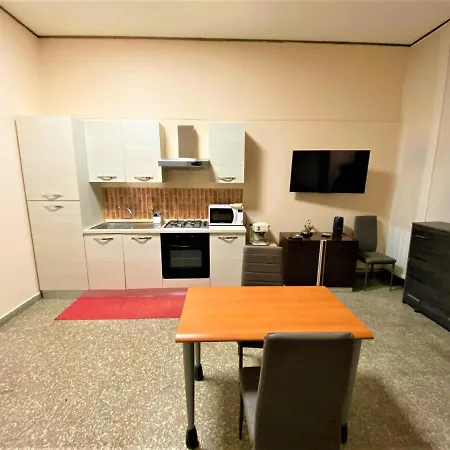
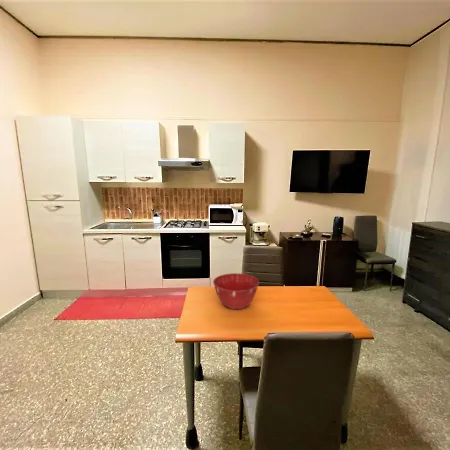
+ mixing bowl [212,272,260,310]
